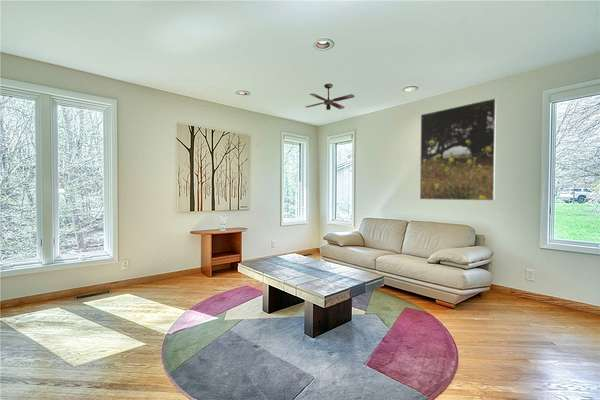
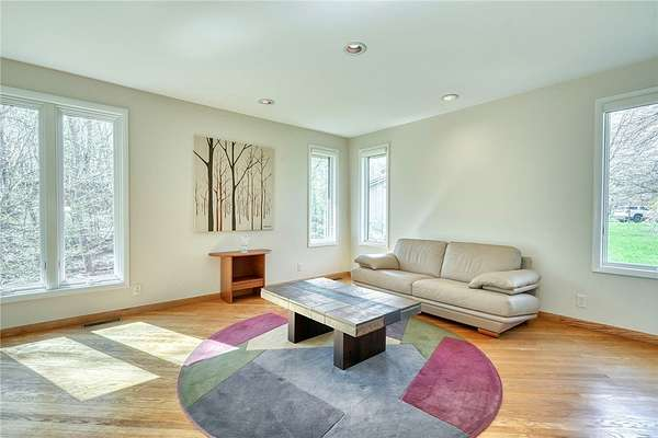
- ceiling fan [305,83,355,111]
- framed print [419,97,497,201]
